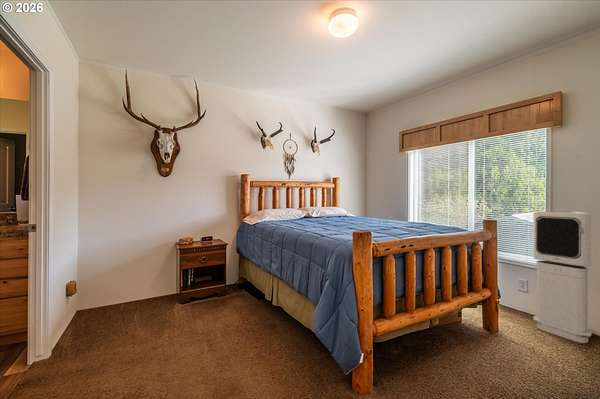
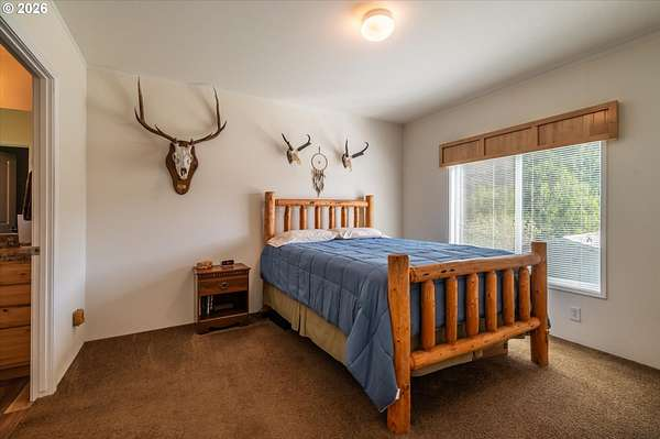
- air purifier [532,210,593,344]
